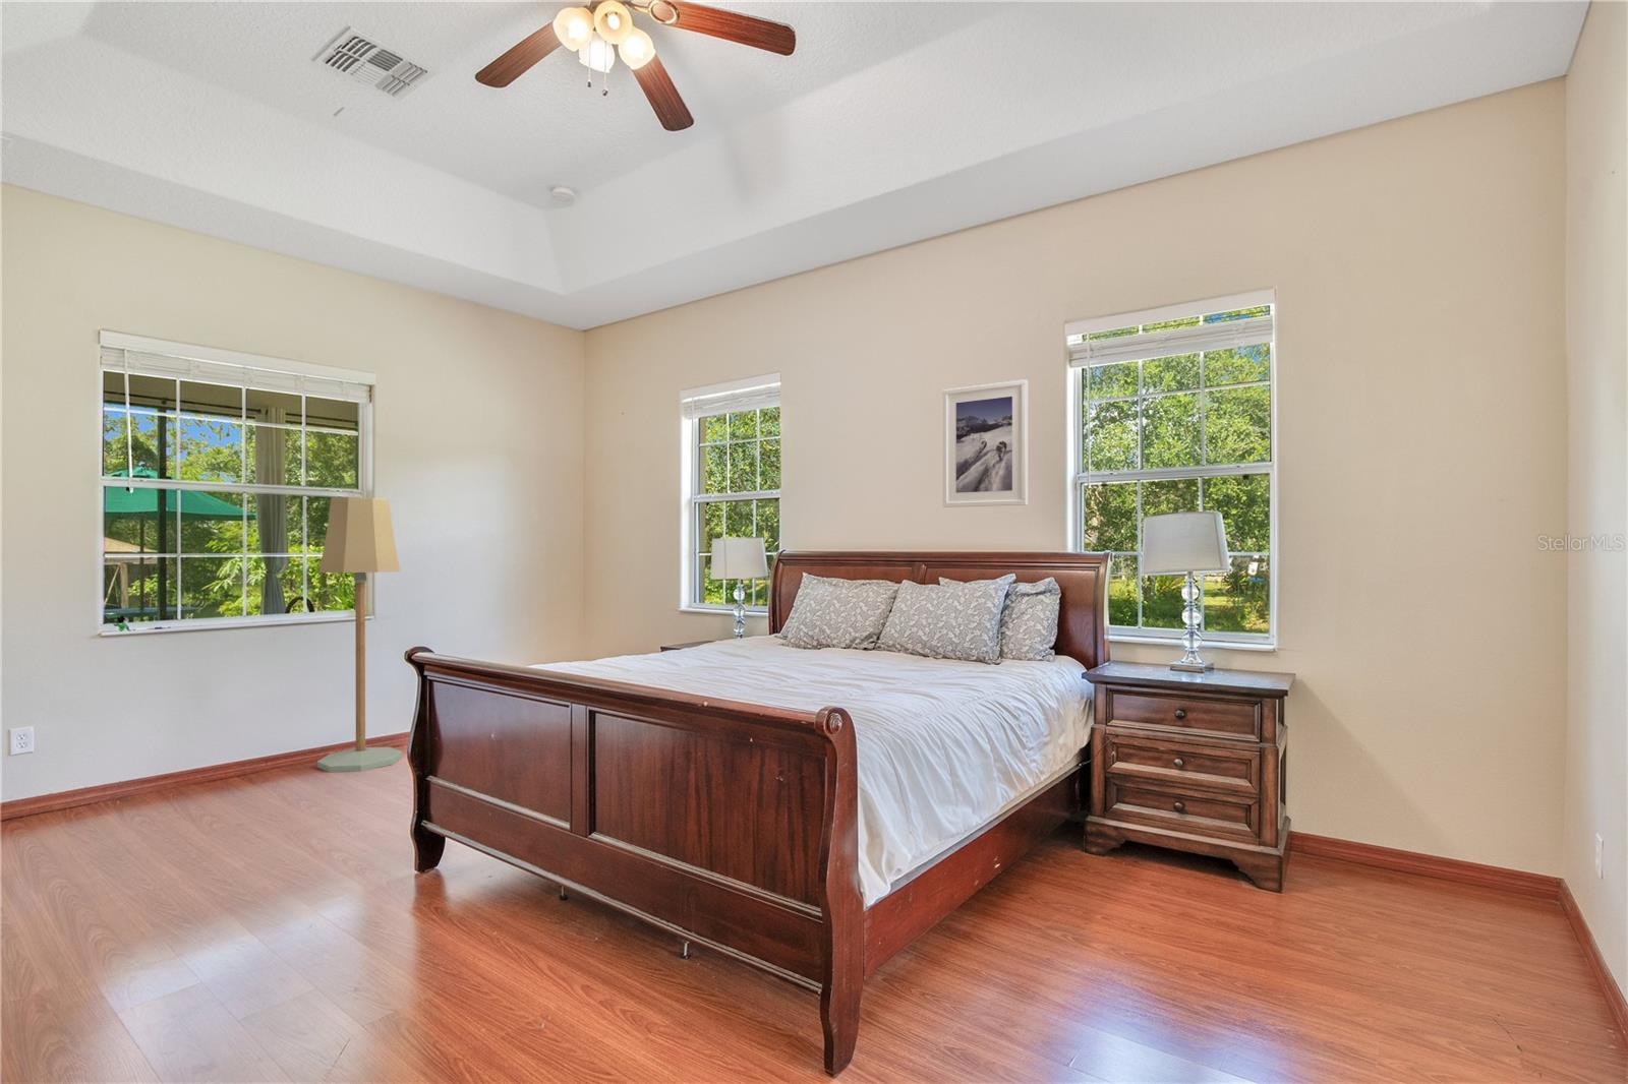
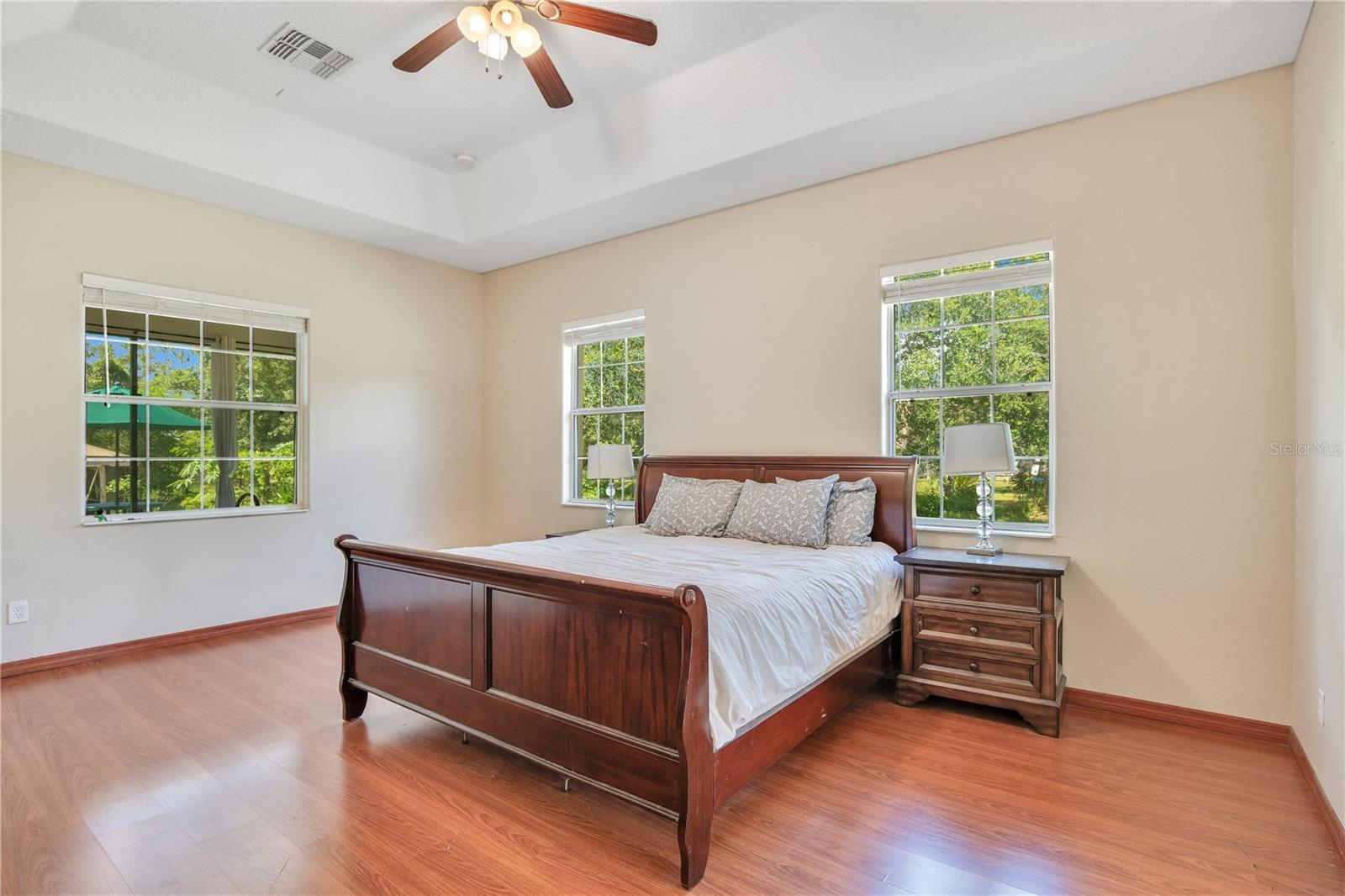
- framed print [942,379,1029,508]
- floor lamp [316,496,403,773]
